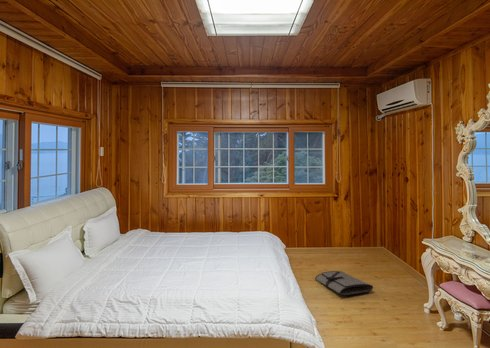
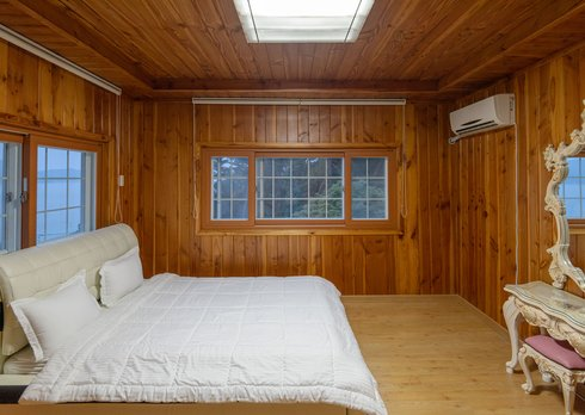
- tool roll [314,270,374,296]
